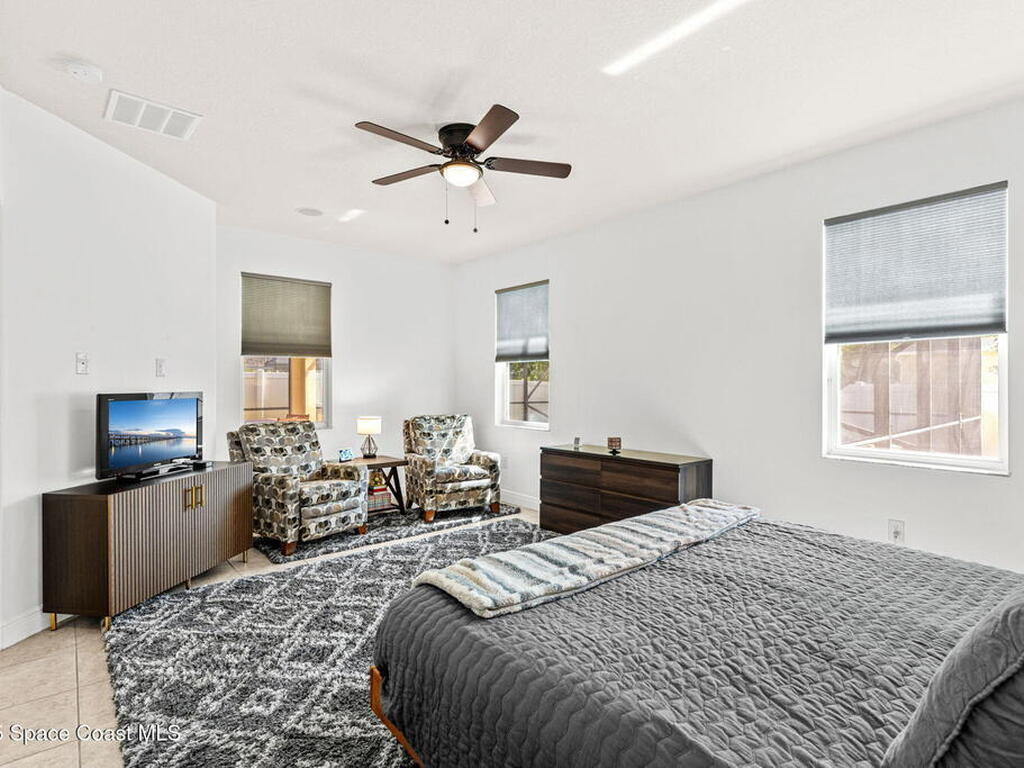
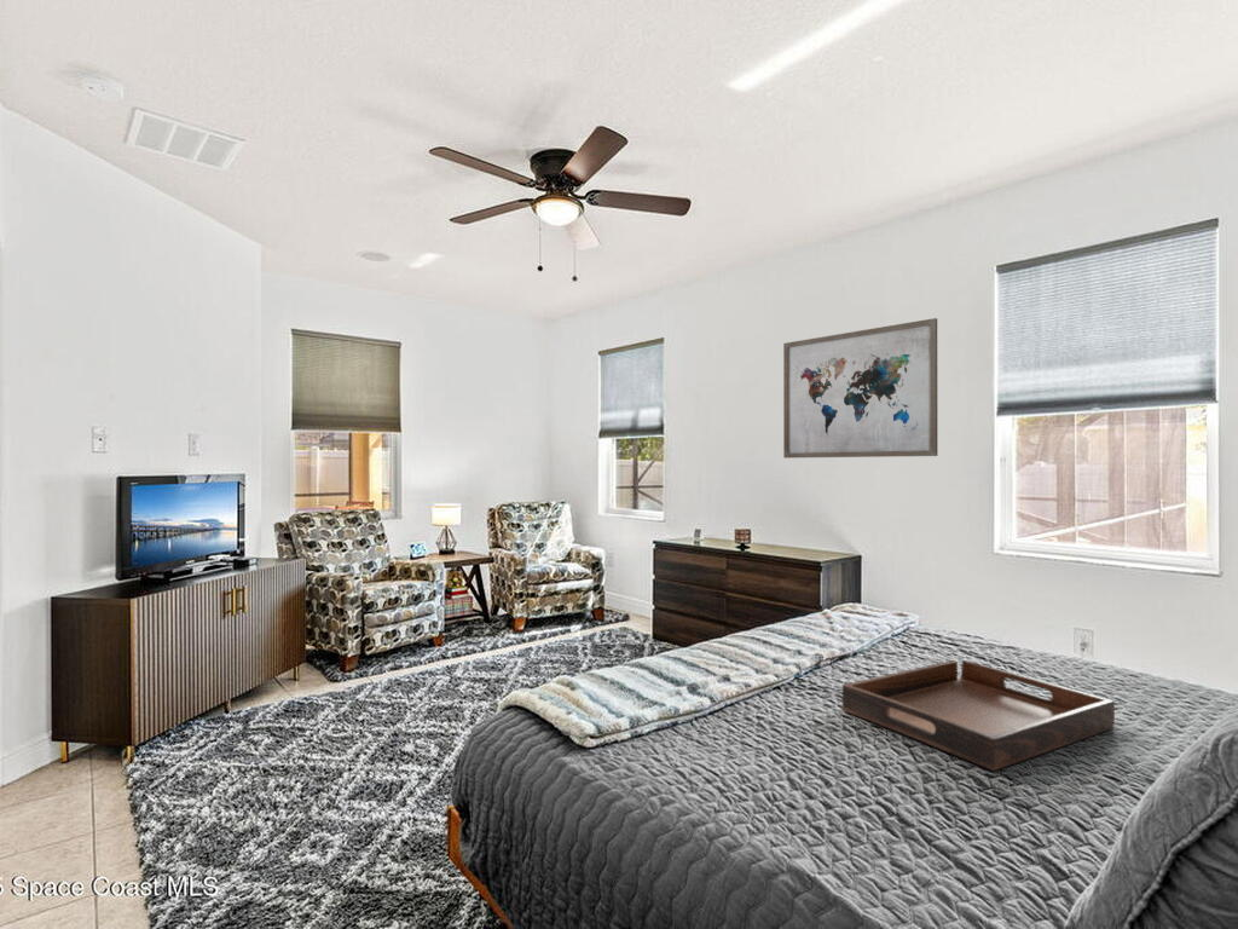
+ wall art [782,317,938,460]
+ serving tray [841,659,1116,772]
